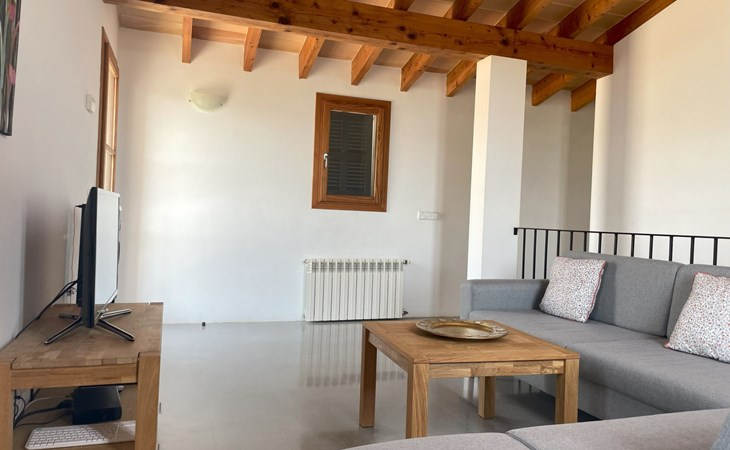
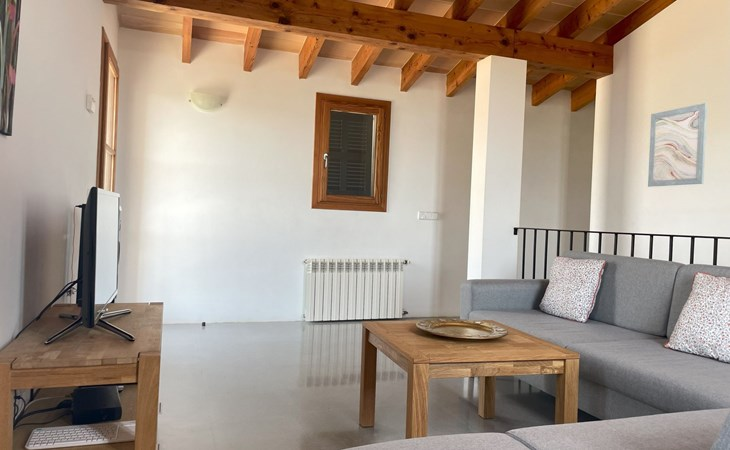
+ wall art [647,102,708,188]
